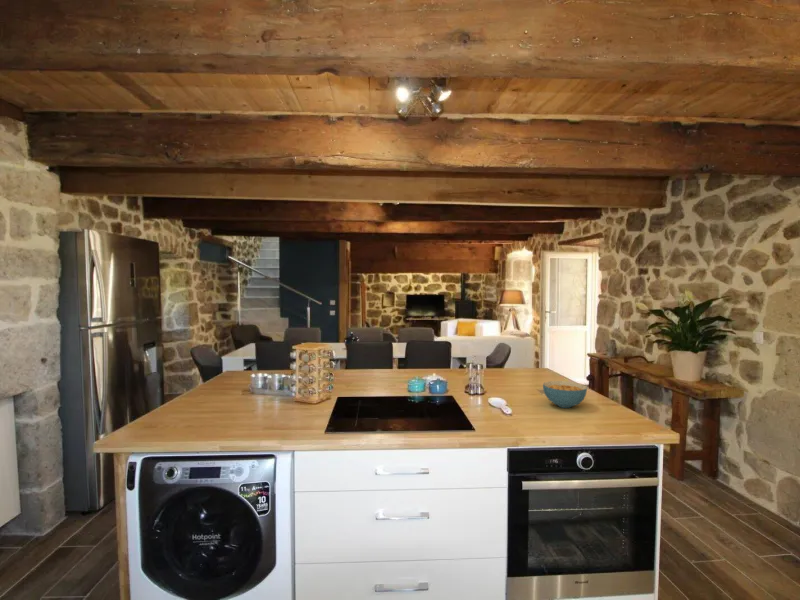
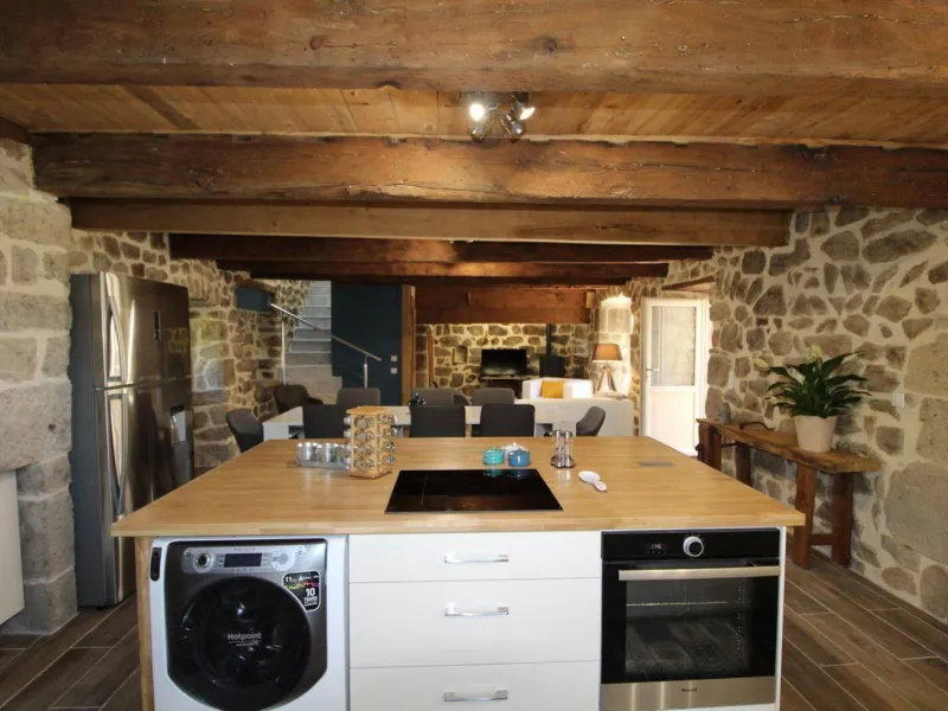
- cereal bowl [542,380,588,409]
